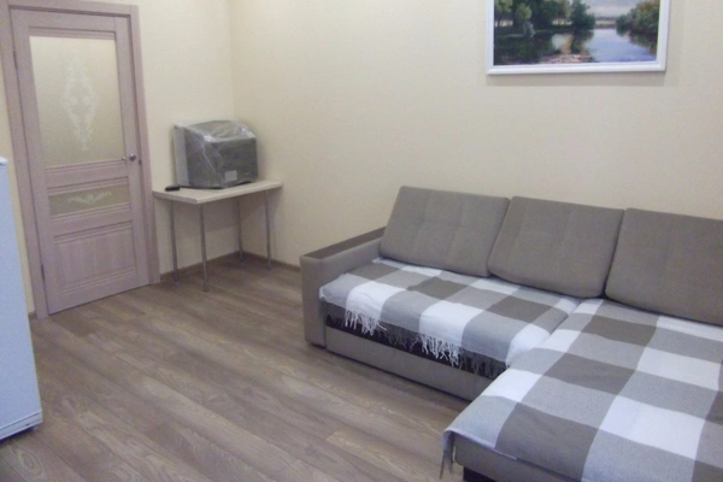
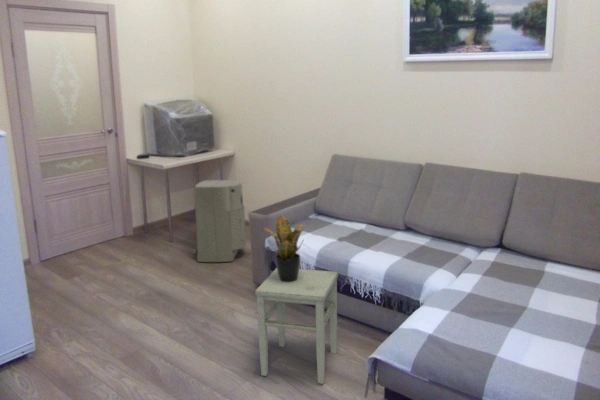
+ potted plant [263,214,306,282]
+ stool [254,267,339,385]
+ air purifier [192,179,247,263]
